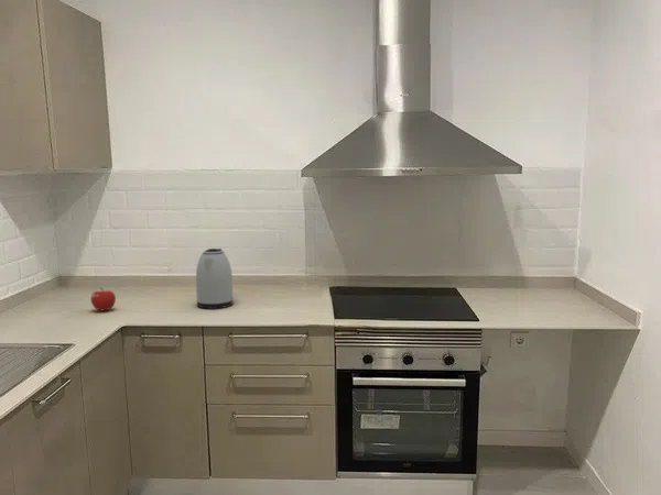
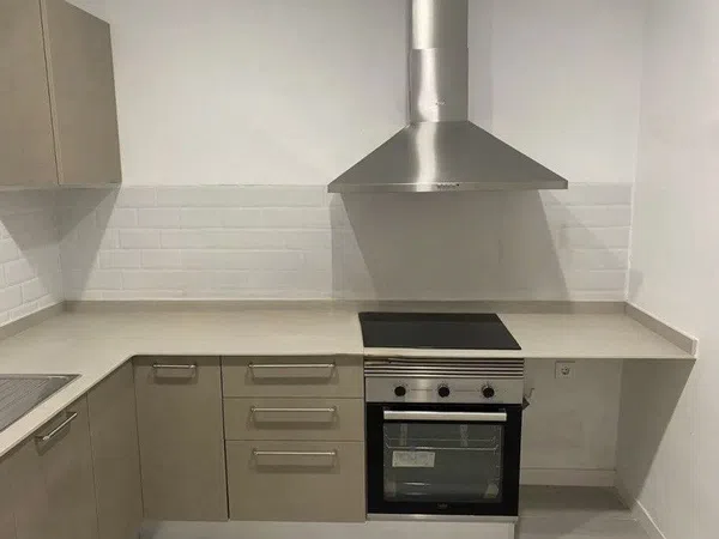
- kettle [195,248,235,310]
- fruit [89,286,117,311]
